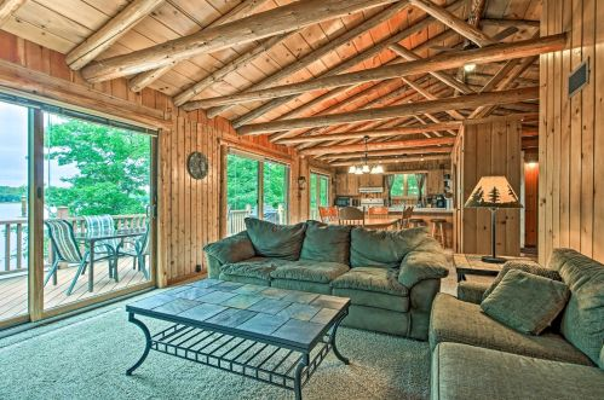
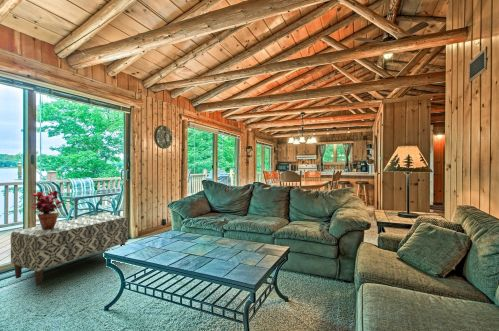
+ bench [10,213,129,287]
+ potted plant [30,190,64,229]
